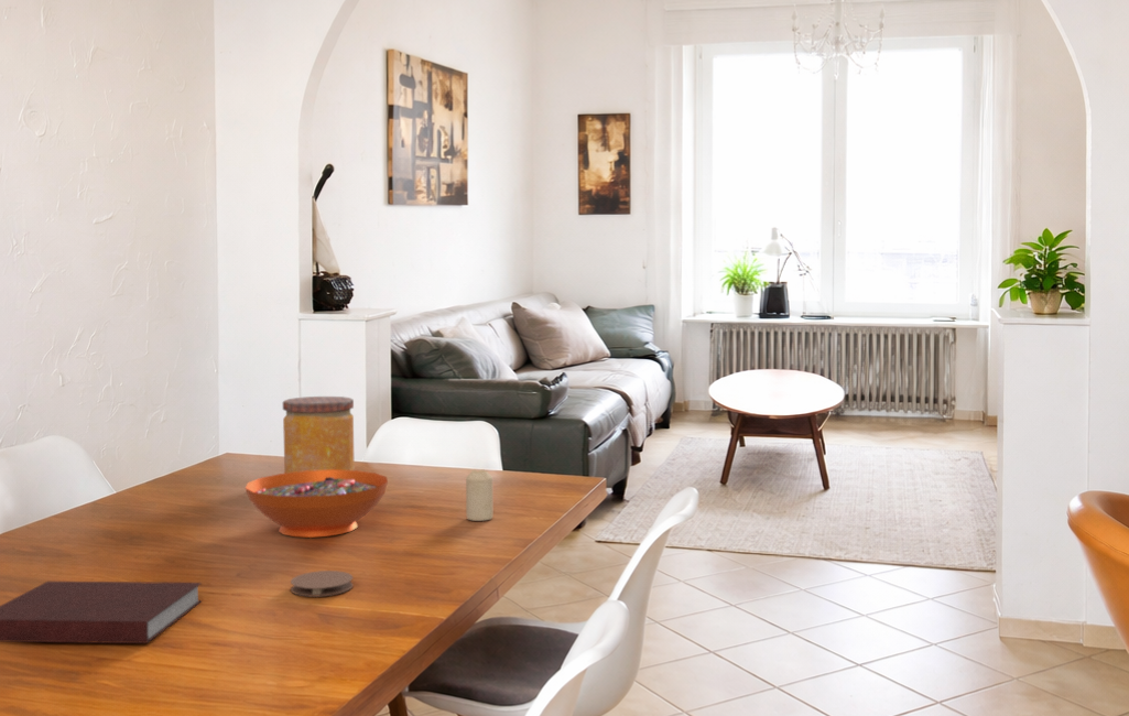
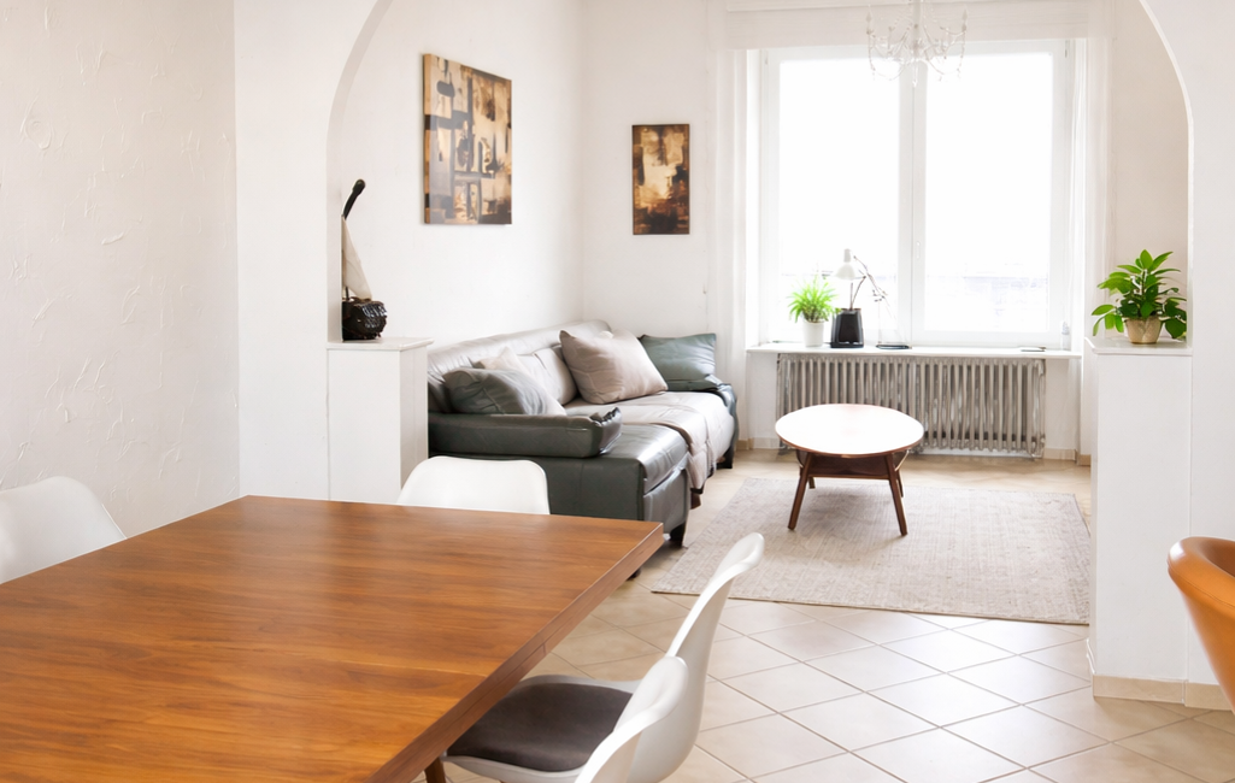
- jar [282,395,356,474]
- coaster [290,569,355,598]
- decorative bowl [245,469,389,539]
- notebook [0,581,203,644]
- candle [465,468,493,522]
